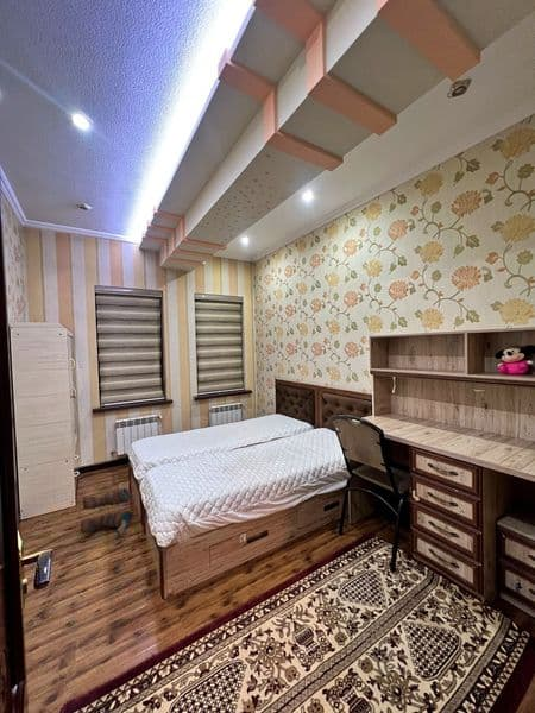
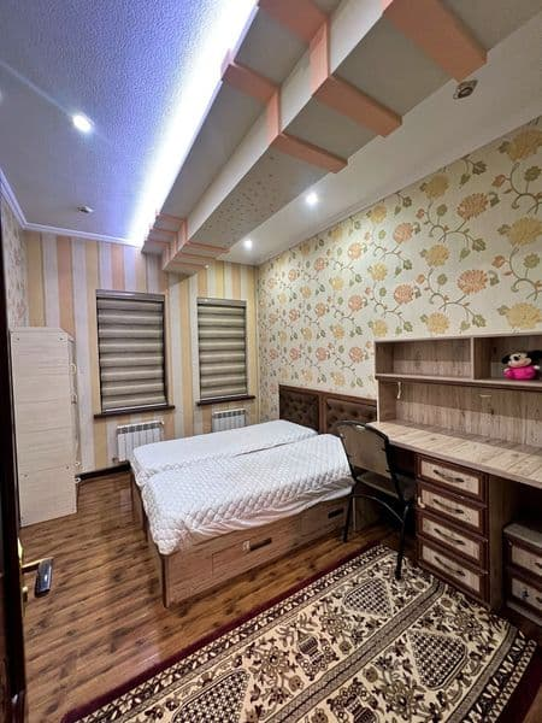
- boots [80,487,134,538]
